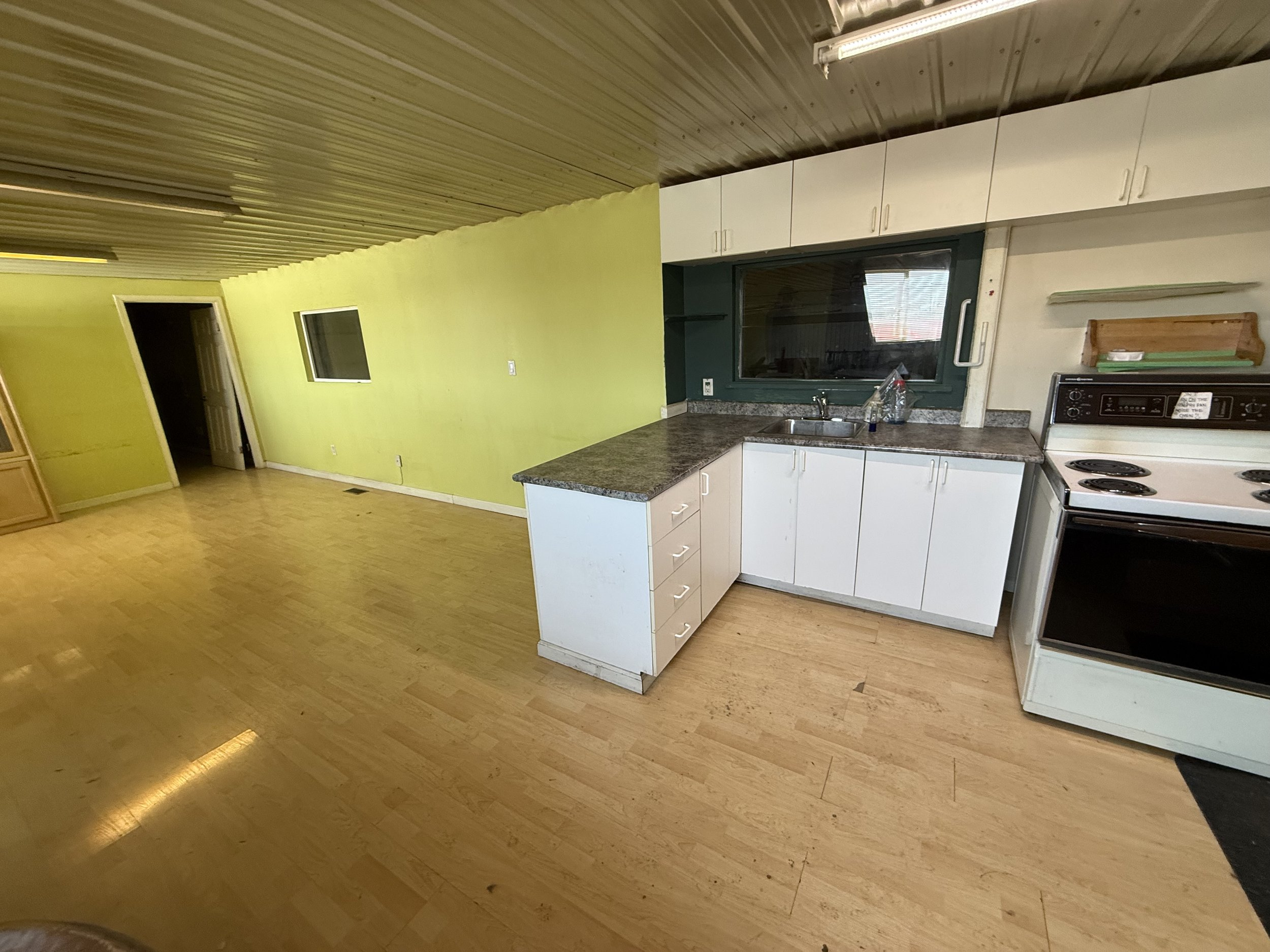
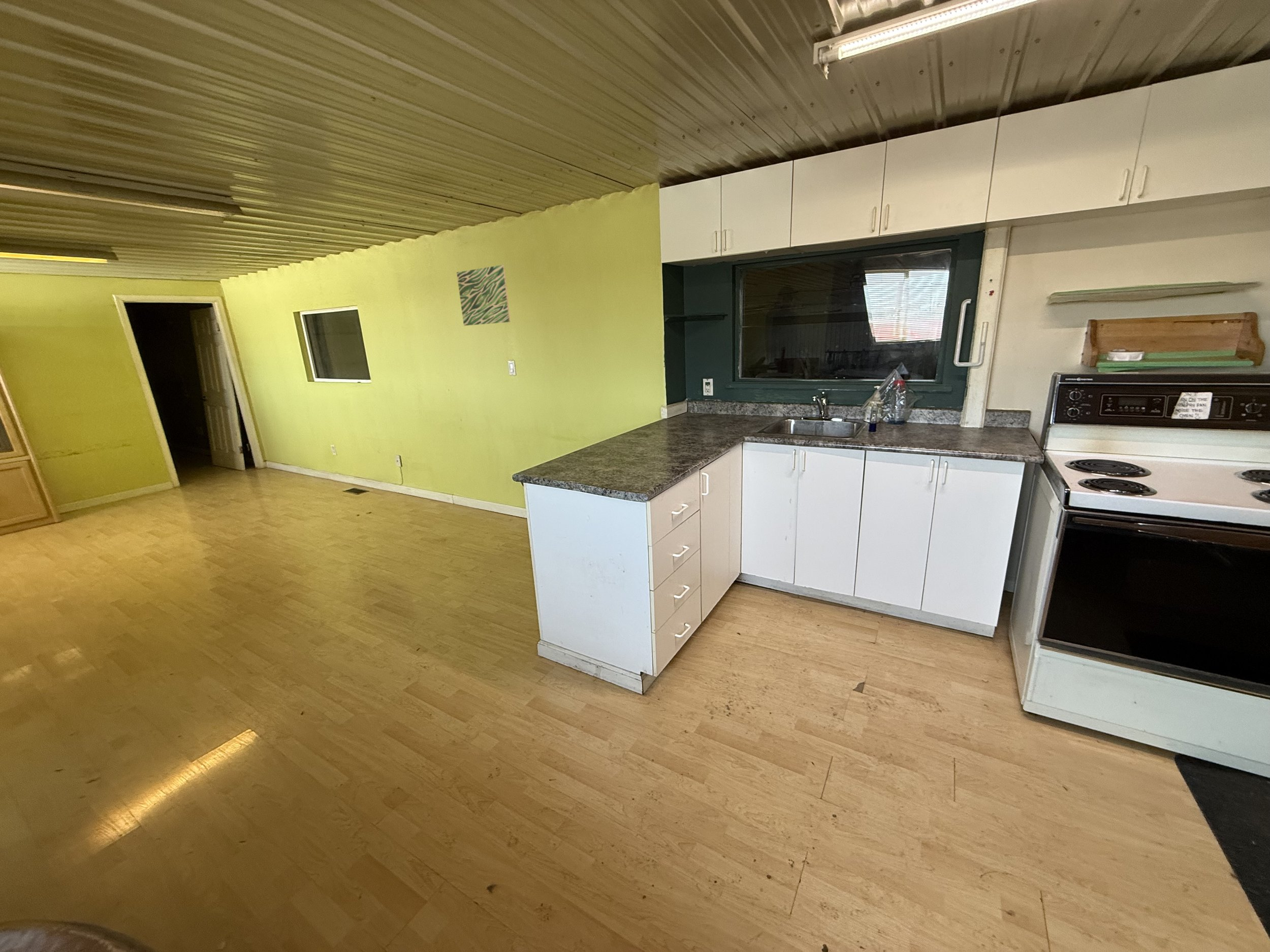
+ wall art [456,265,511,326]
